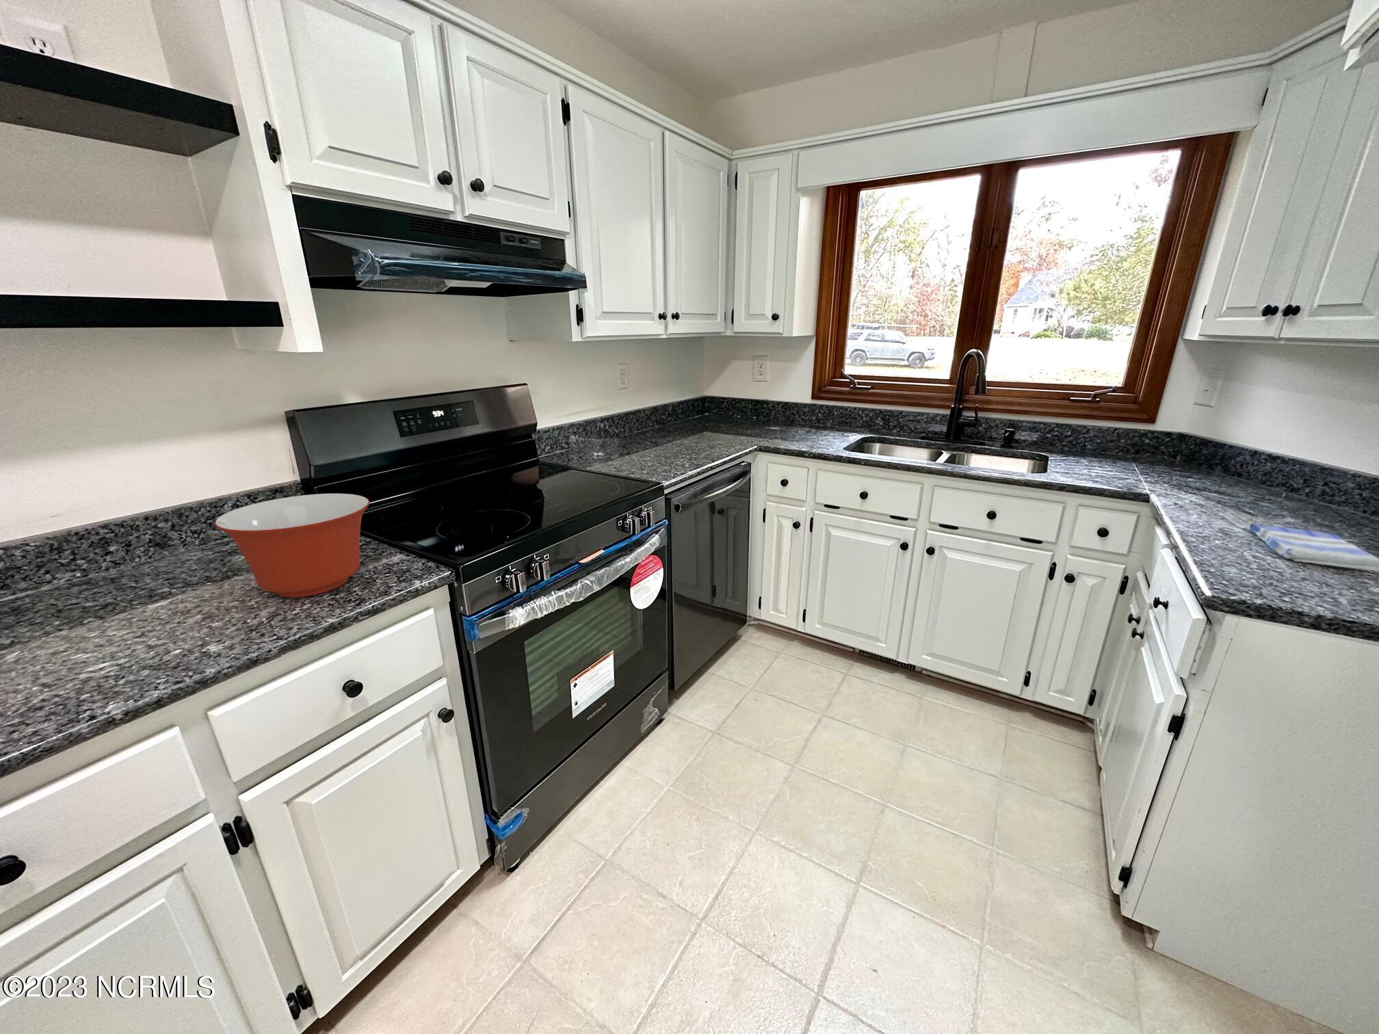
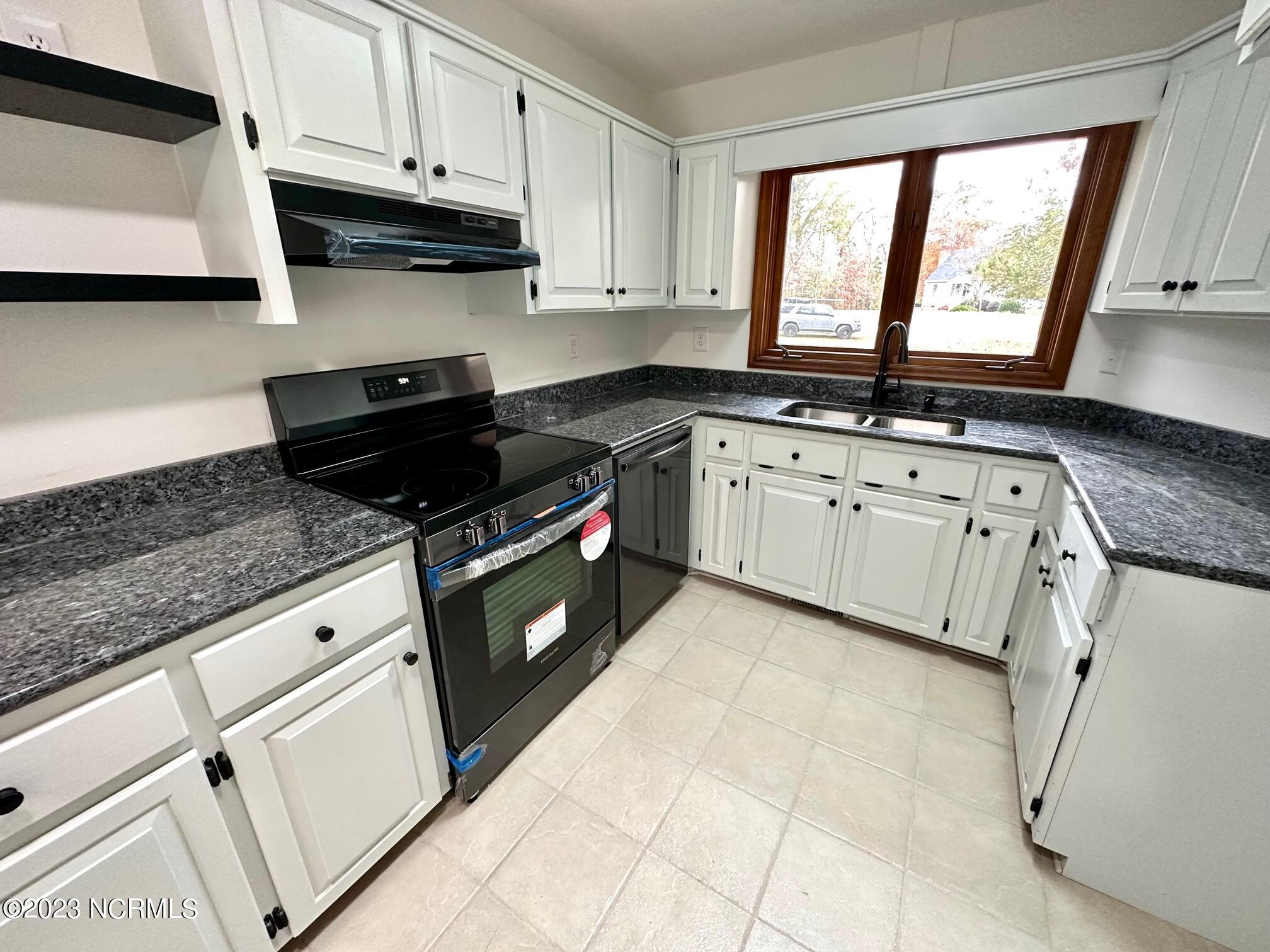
- dish towel [1249,522,1379,571]
- mixing bowl [214,493,370,598]
